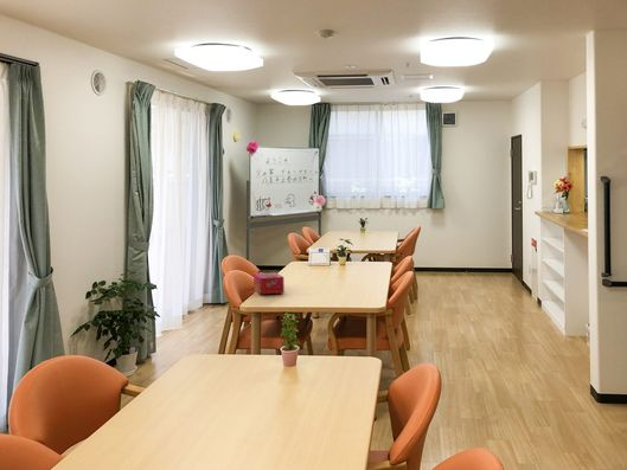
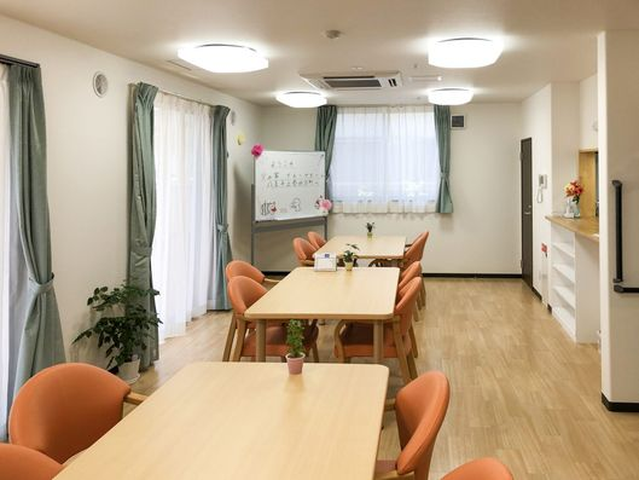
- tissue box [252,271,286,295]
